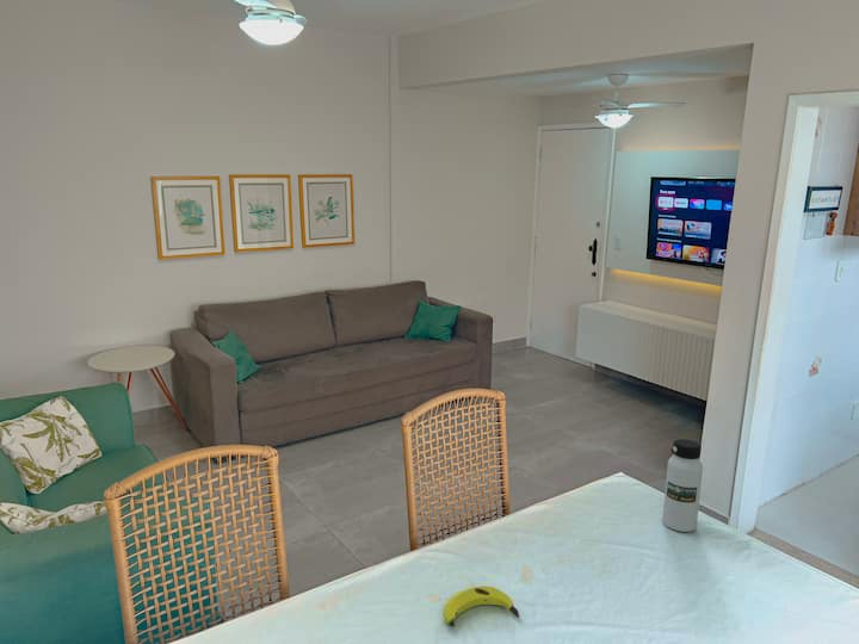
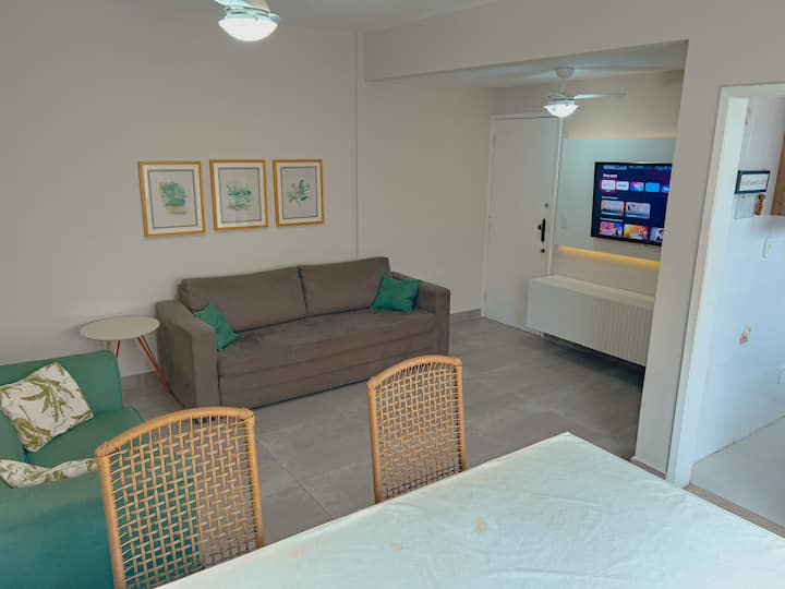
- water bottle [661,438,704,533]
- banana [443,586,520,627]
